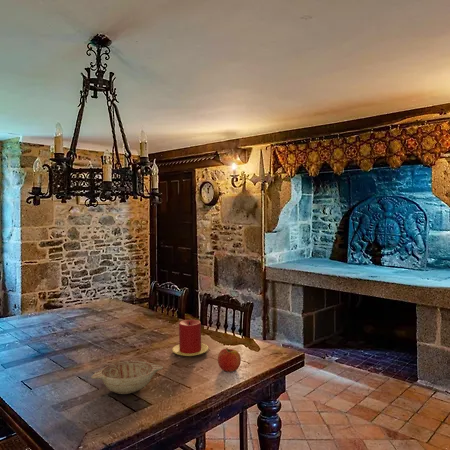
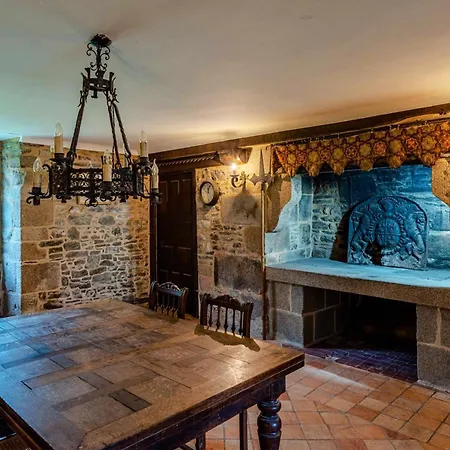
- fruit [217,347,242,373]
- candle [171,319,209,357]
- decorative bowl [90,360,164,395]
